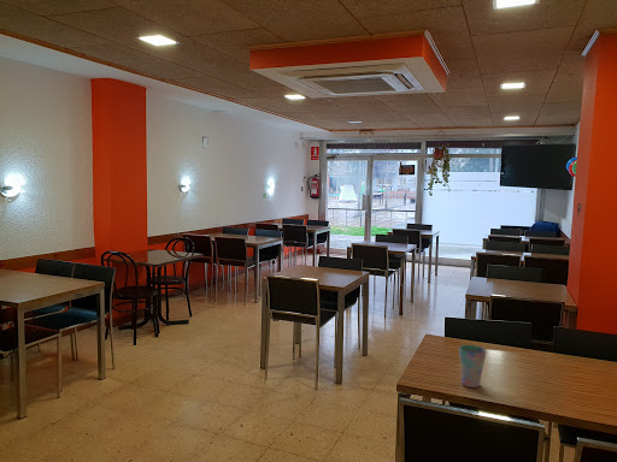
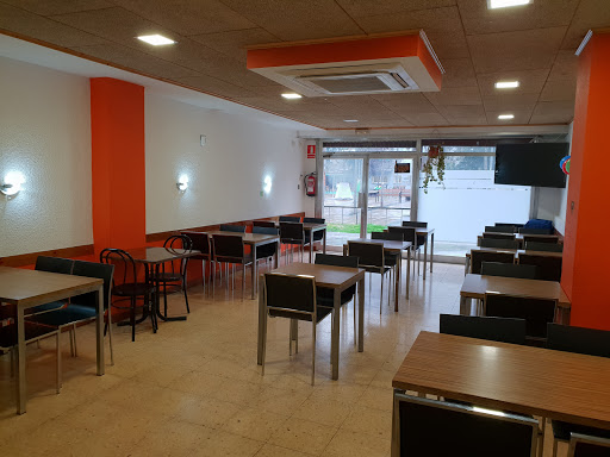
- cup [458,344,487,389]
